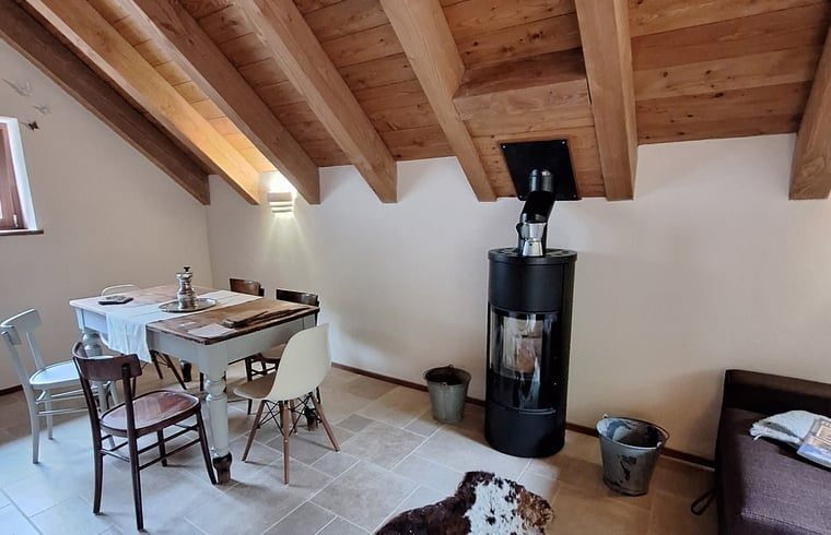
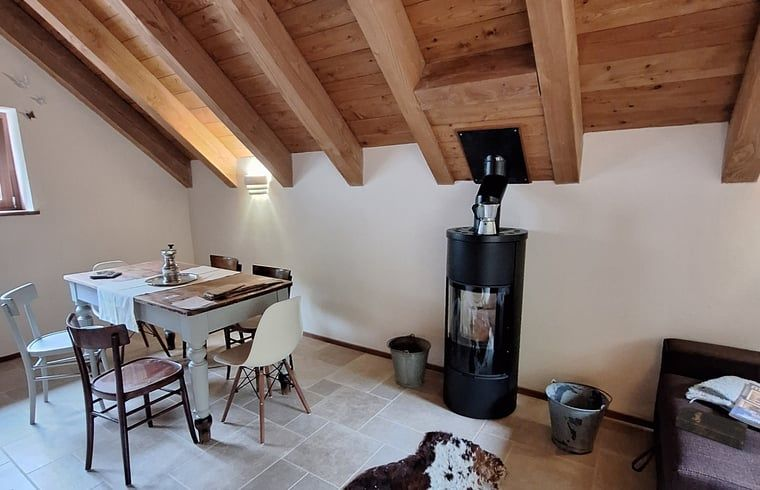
+ hardback book [675,404,749,451]
